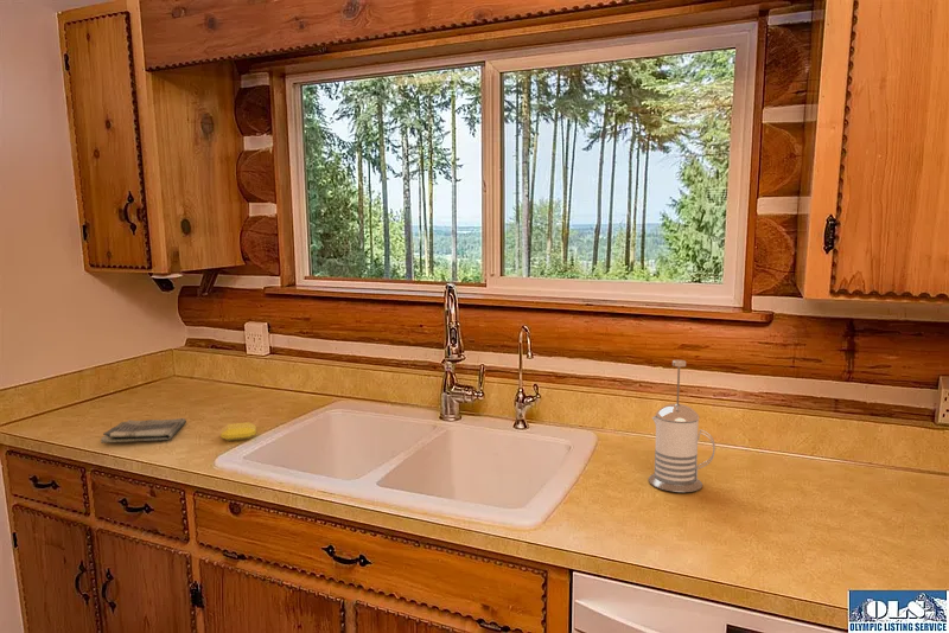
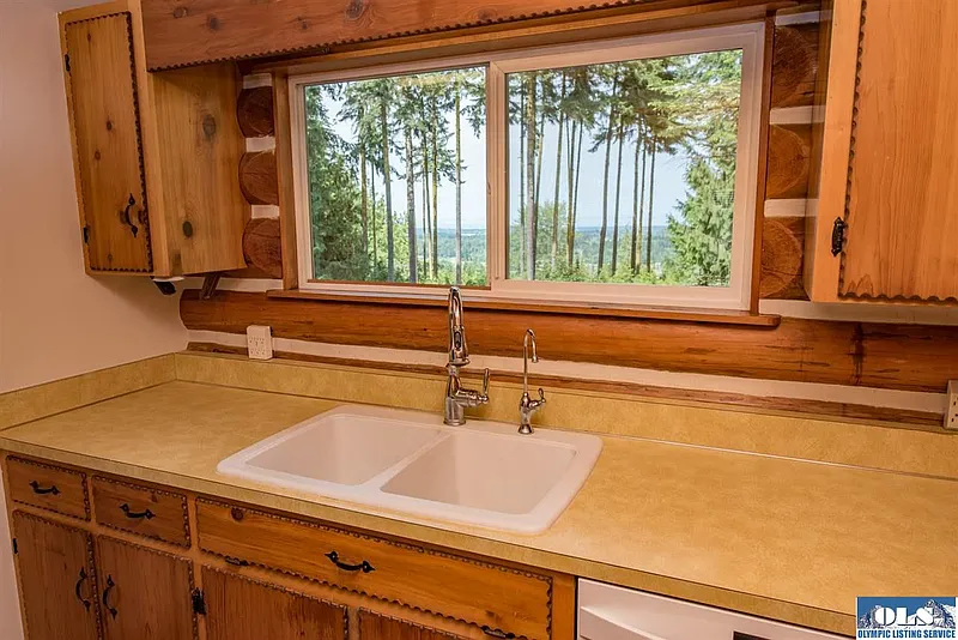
- dish towel [100,417,187,445]
- french press [648,359,716,493]
- soap bar [219,421,257,442]
